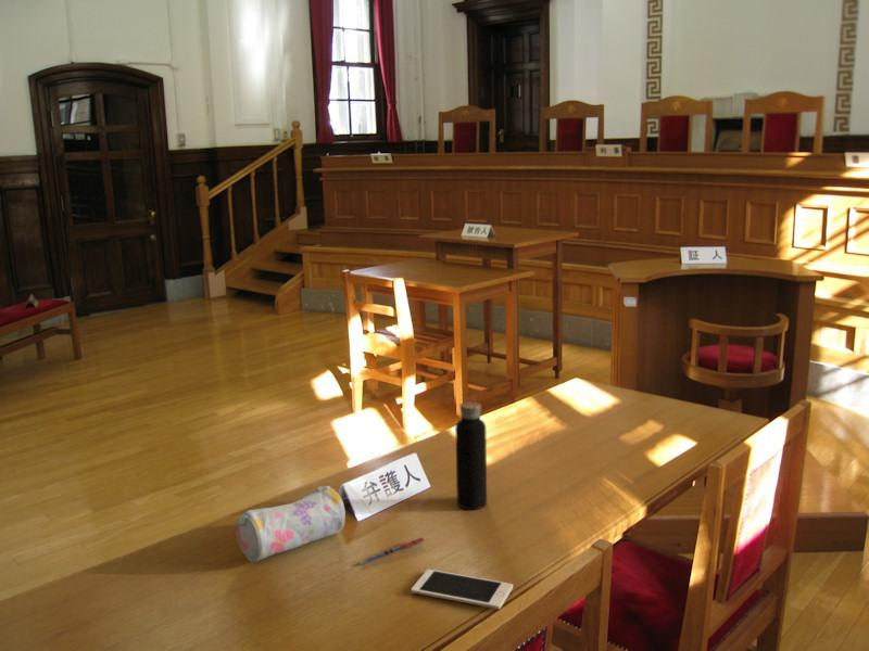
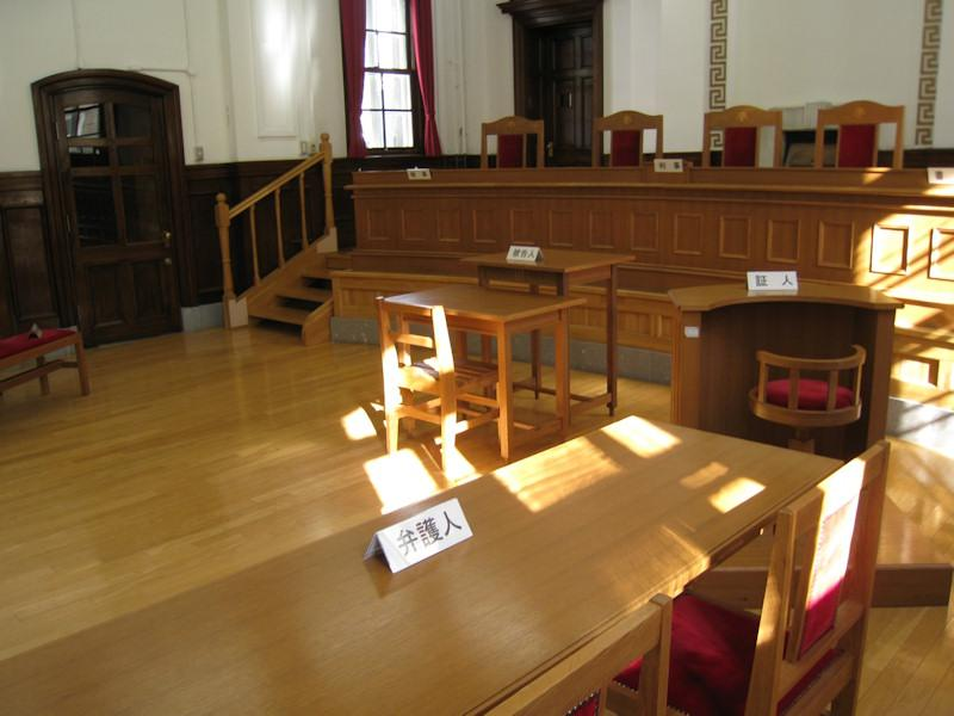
- cell phone [411,569,514,610]
- pencil case [235,485,347,563]
- pen [358,536,425,566]
- water bottle [454,393,488,510]
